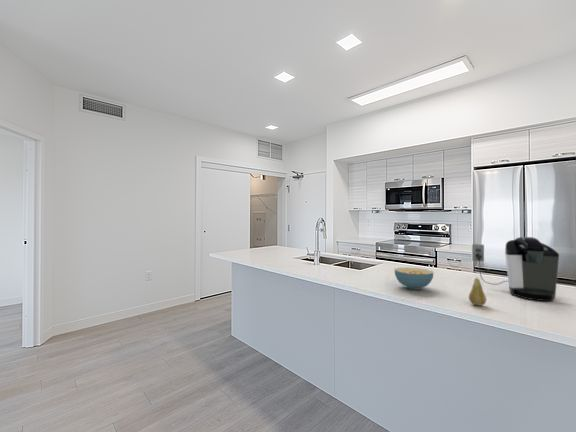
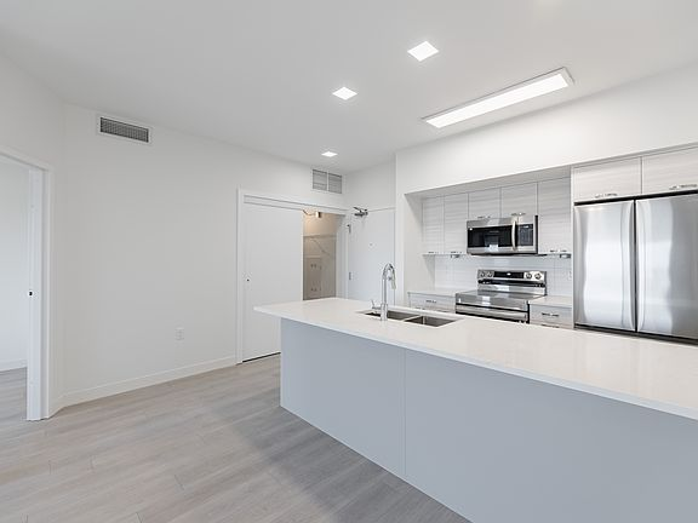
- coffee maker [471,236,560,302]
- cereal bowl [393,266,435,291]
- fruit [468,277,488,307]
